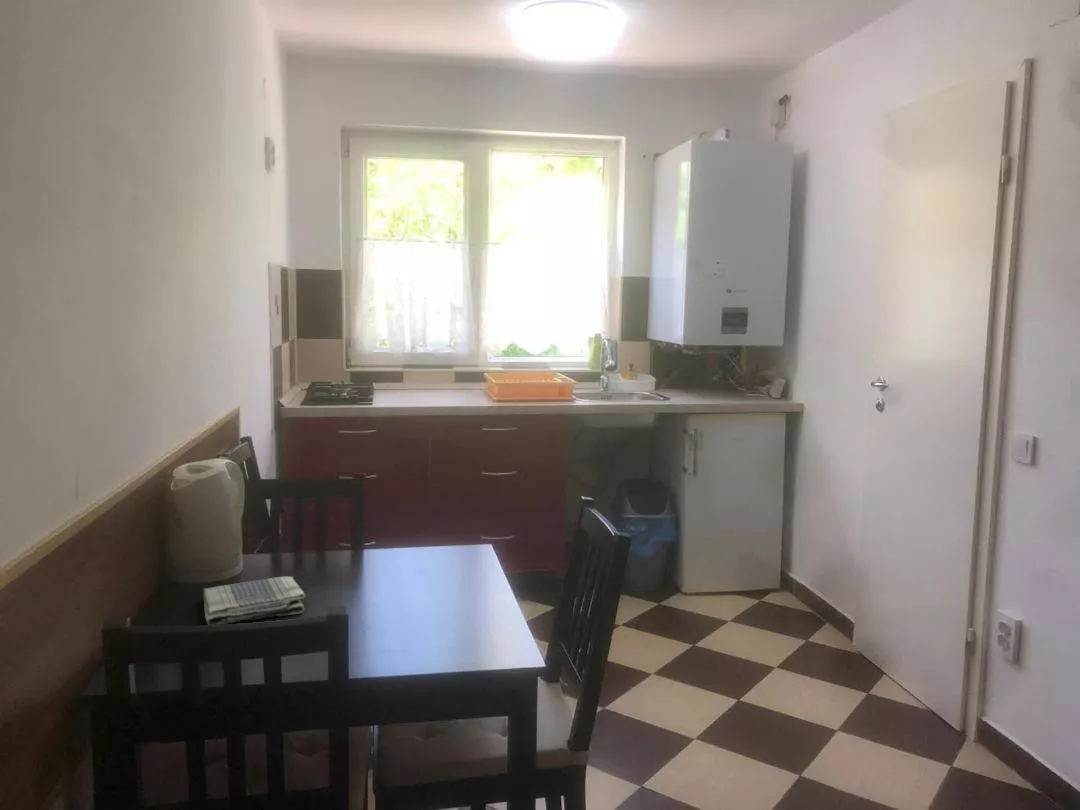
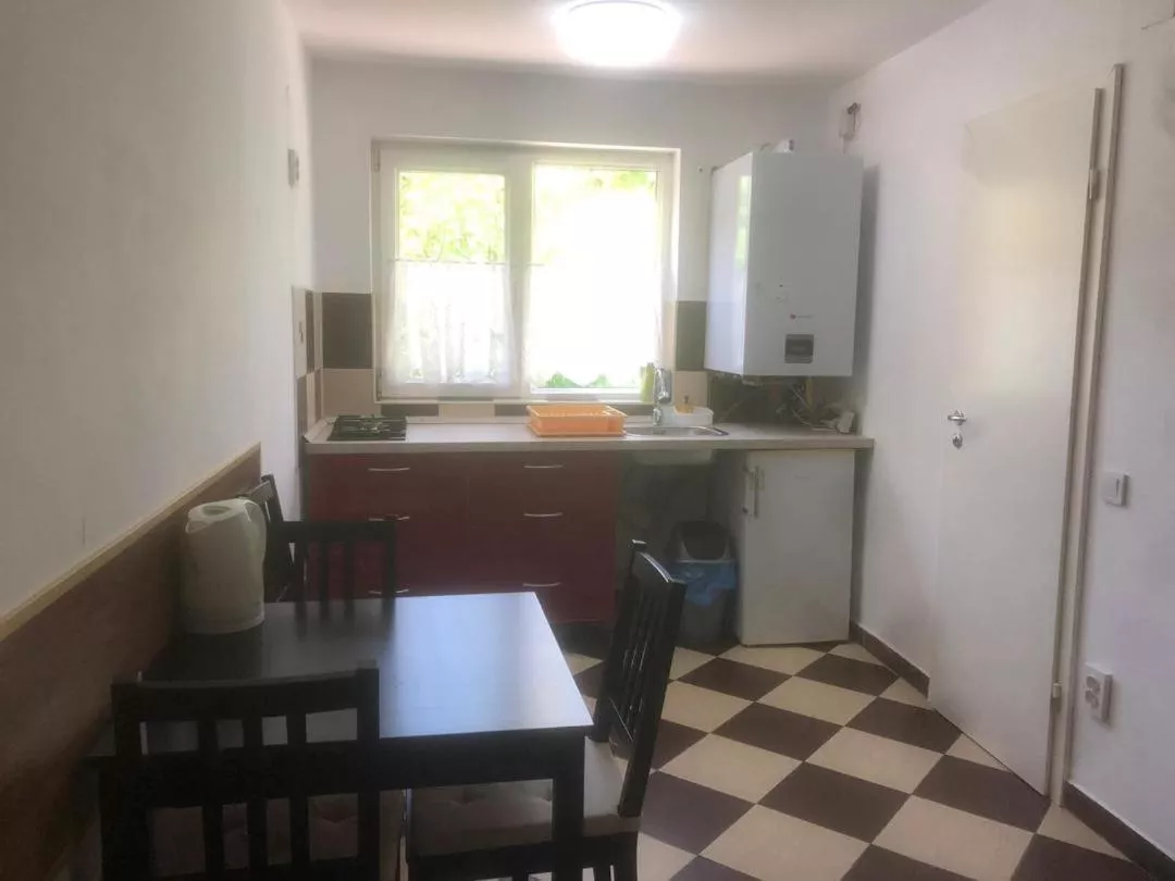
- dish towel [202,576,306,626]
